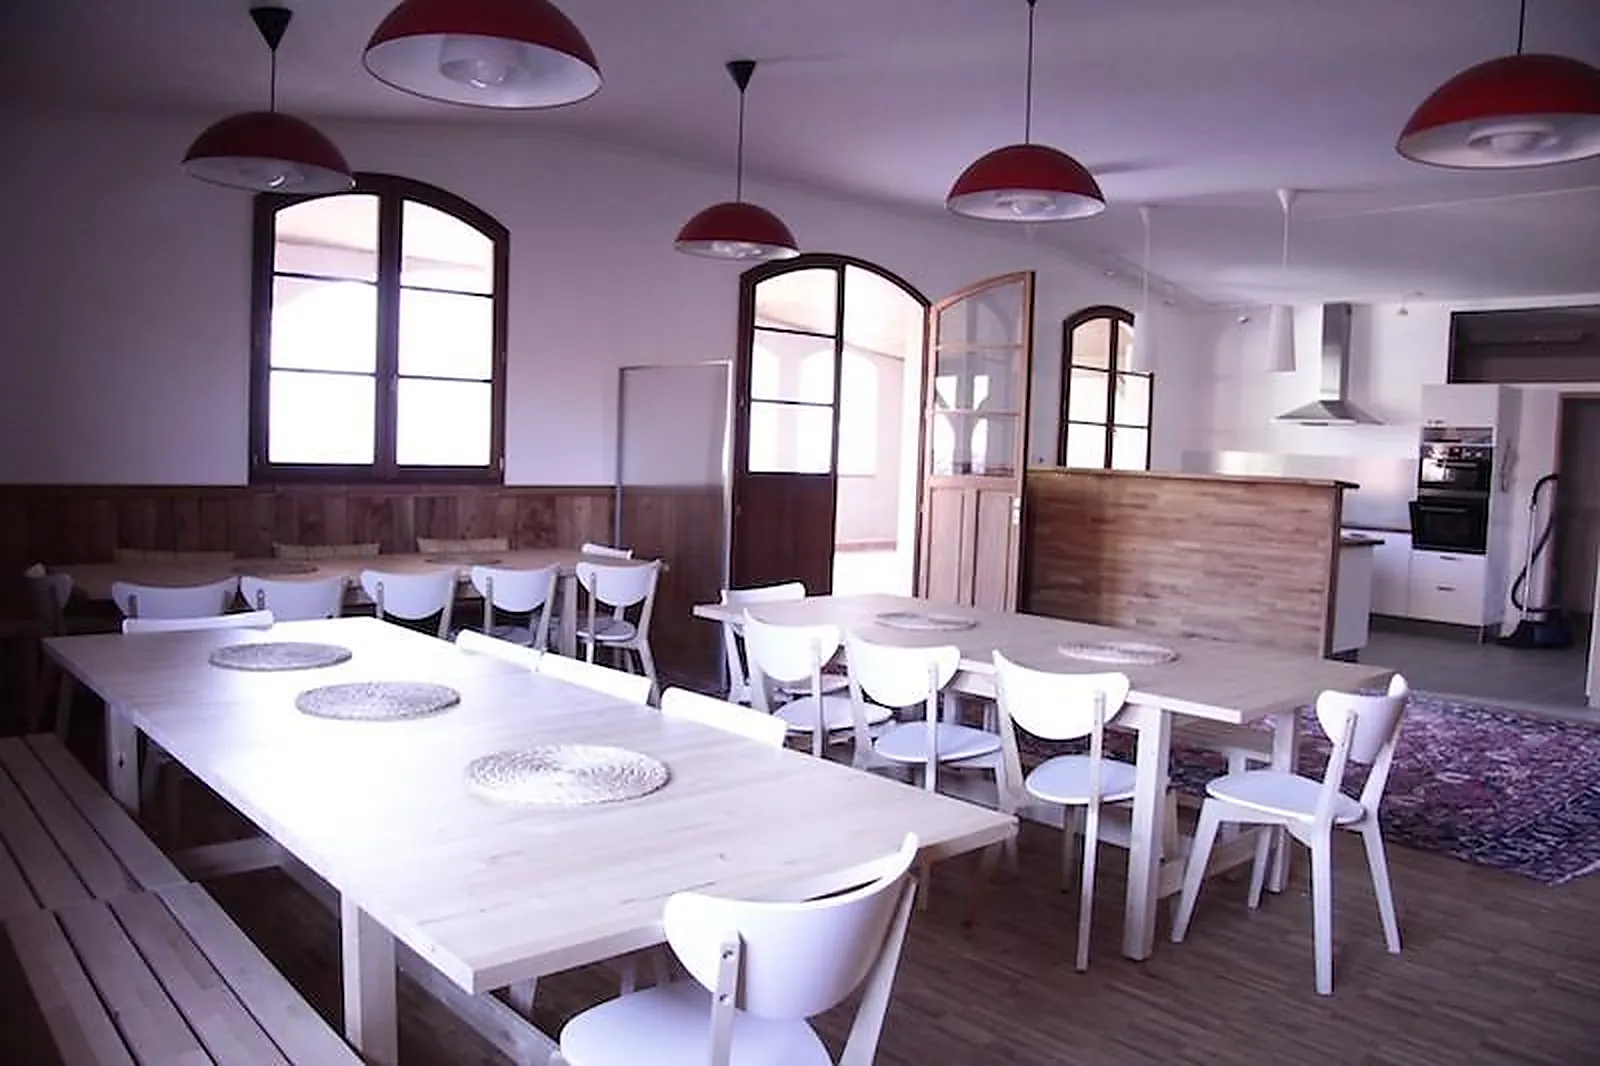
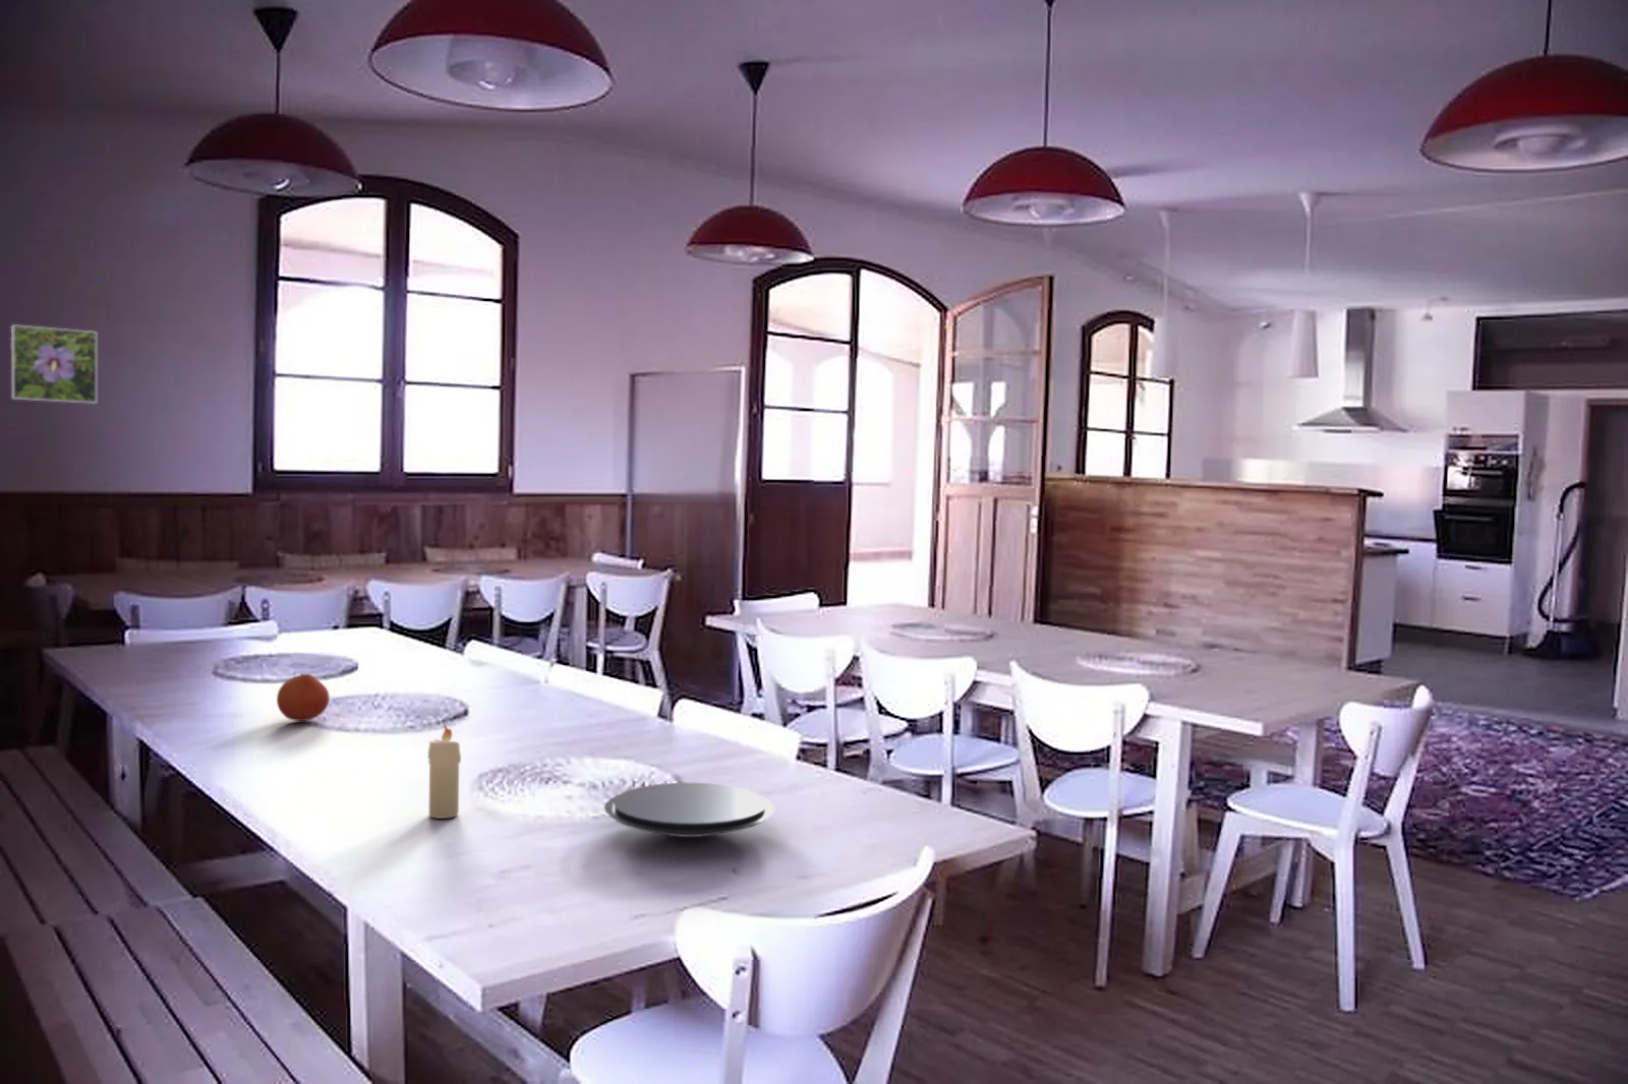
+ plate [603,782,776,838]
+ fruit [276,673,330,722]
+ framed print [10,323,98,405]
+ candle [427,723,462,819]
